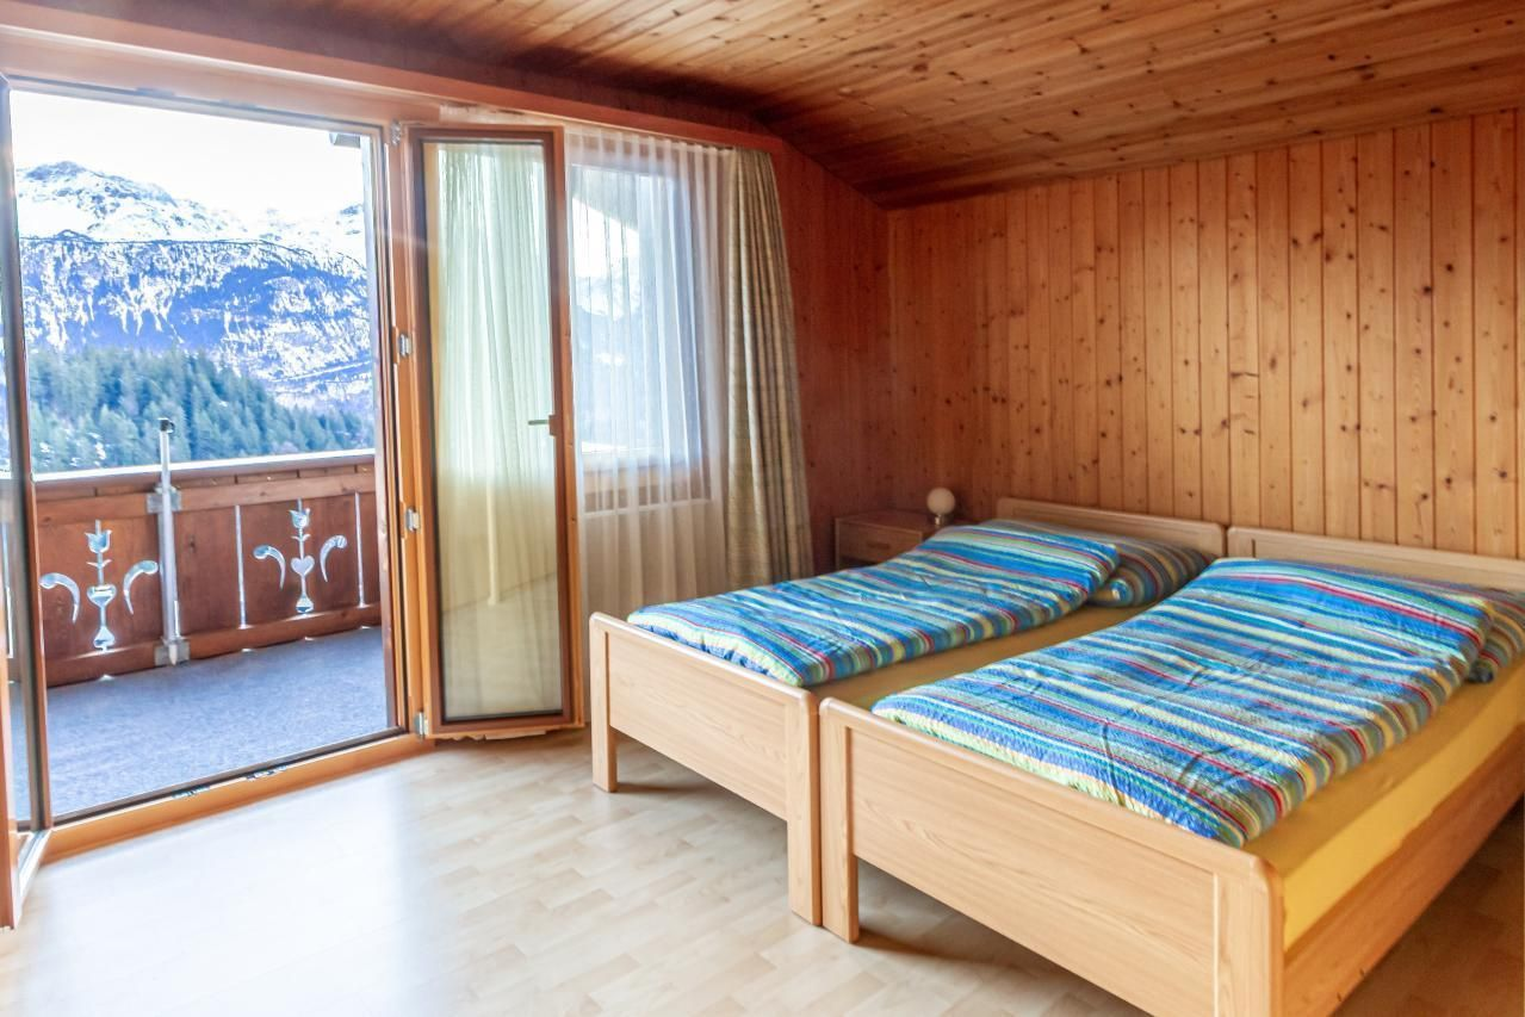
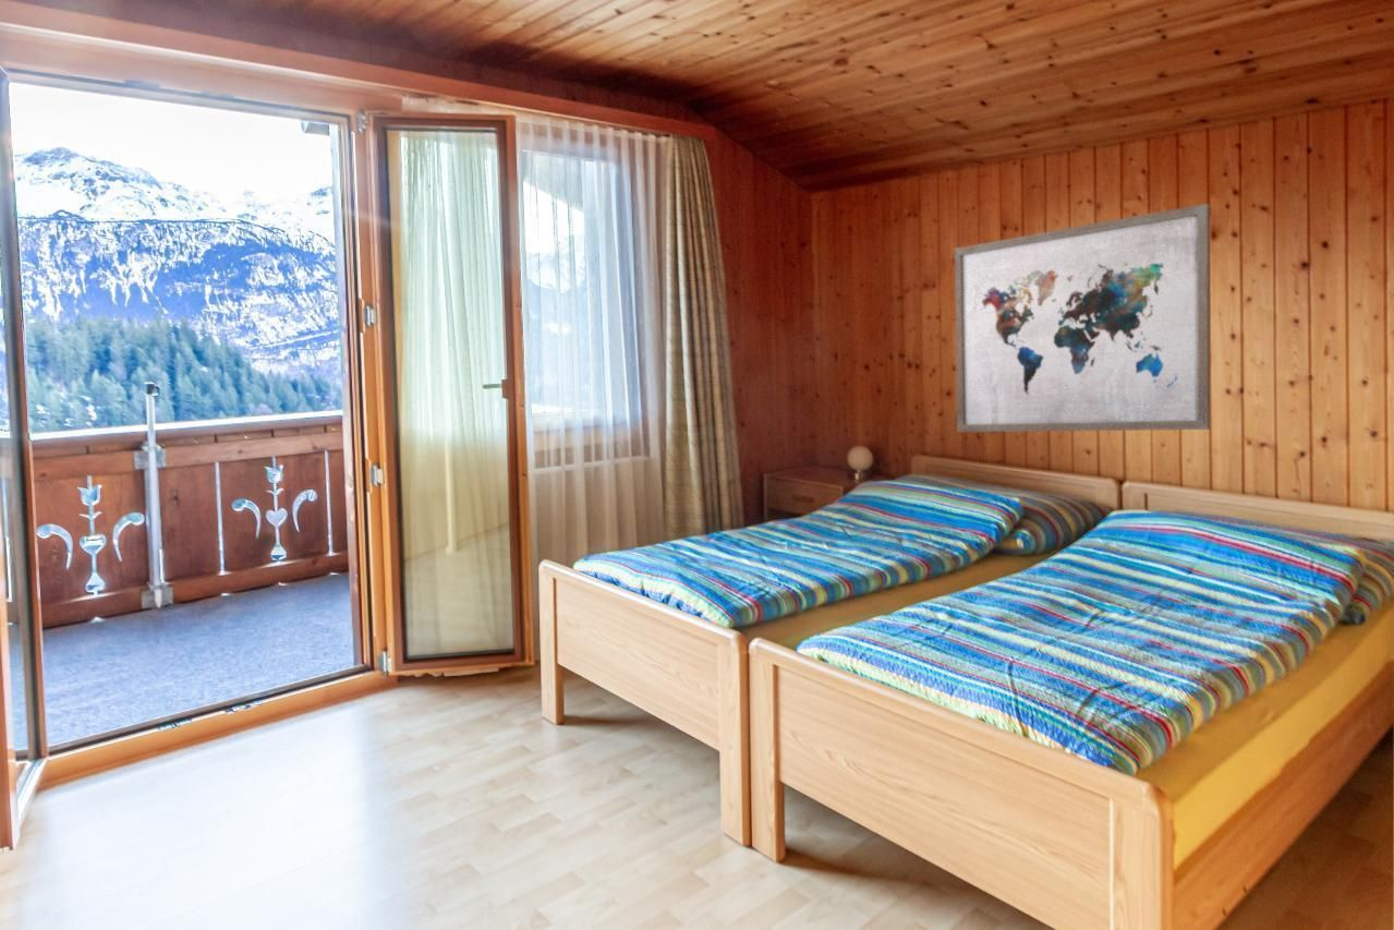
+ wall art [954,203,1211,433]
